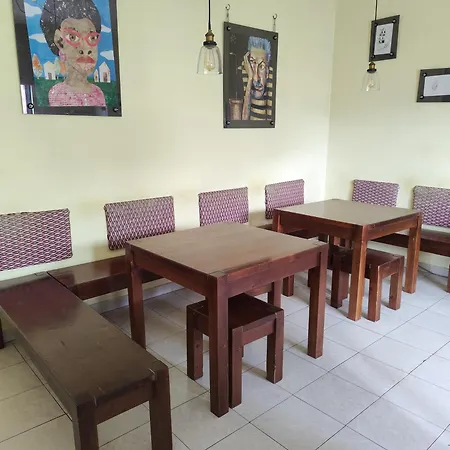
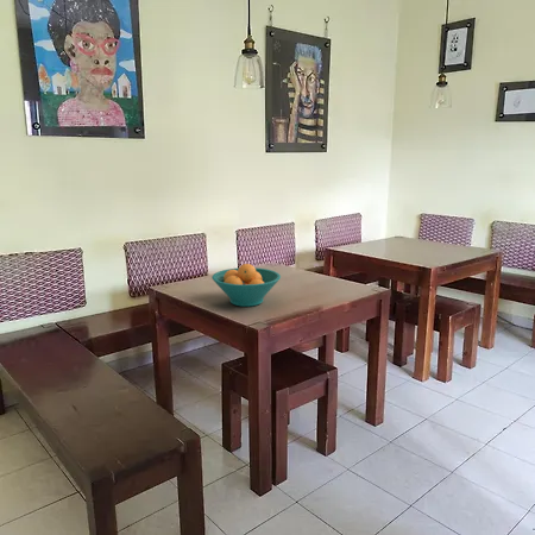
+ fruit bowl [210,263,282,308]
